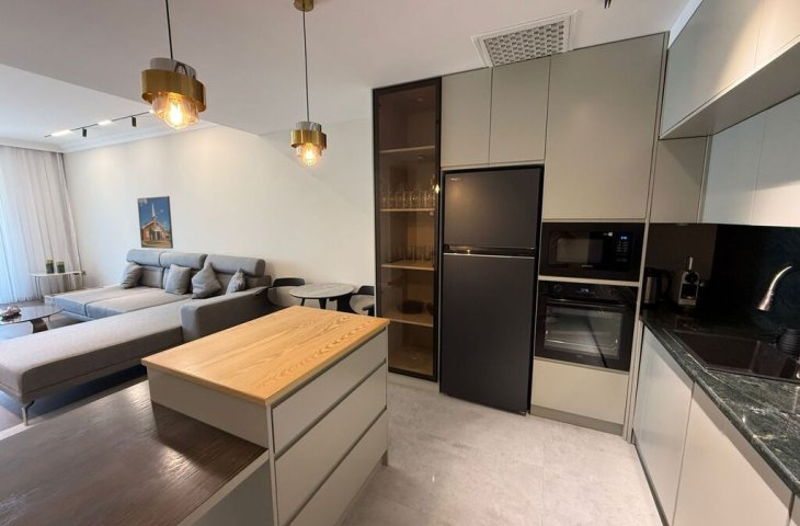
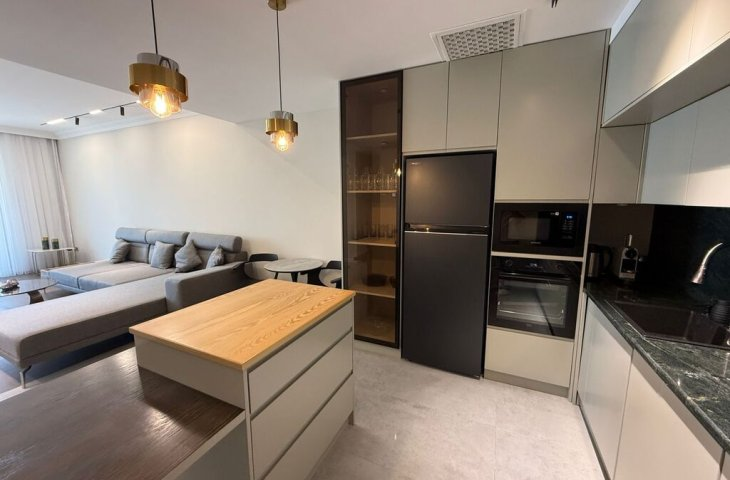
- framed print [136,195,174,250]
